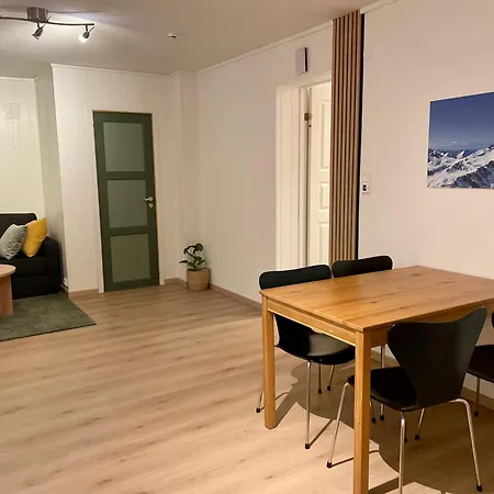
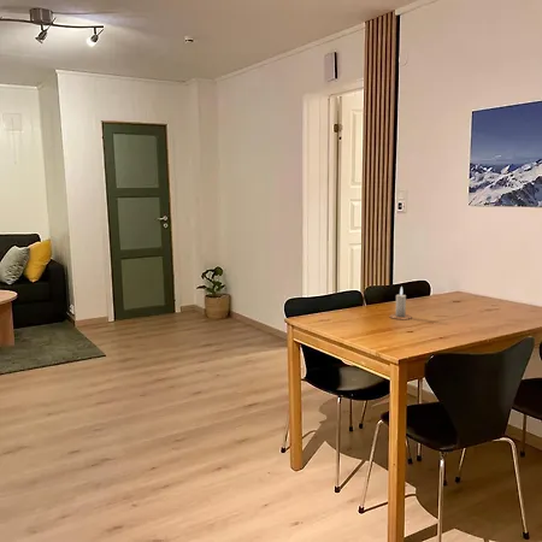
+ candle [389,285,413,320]
